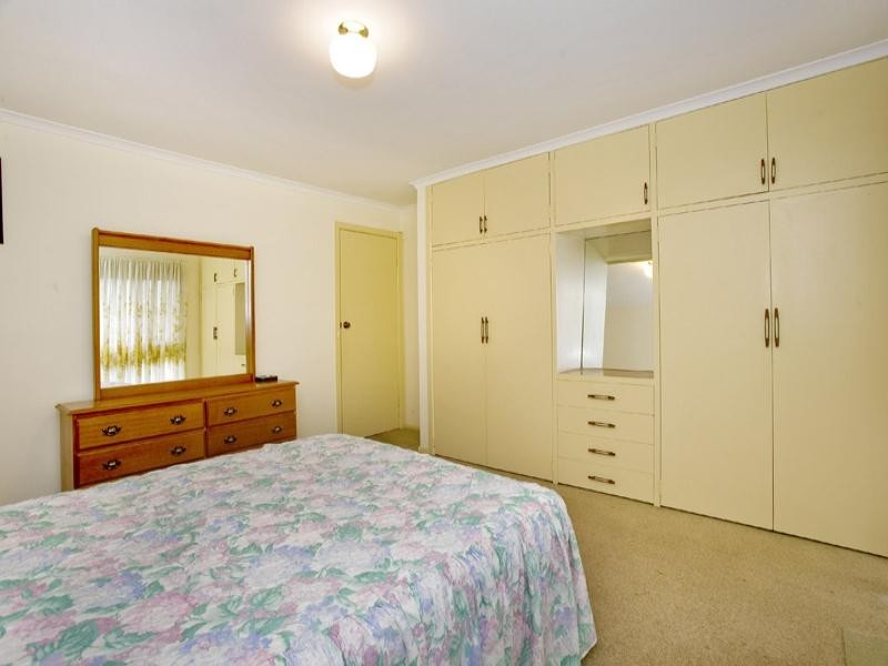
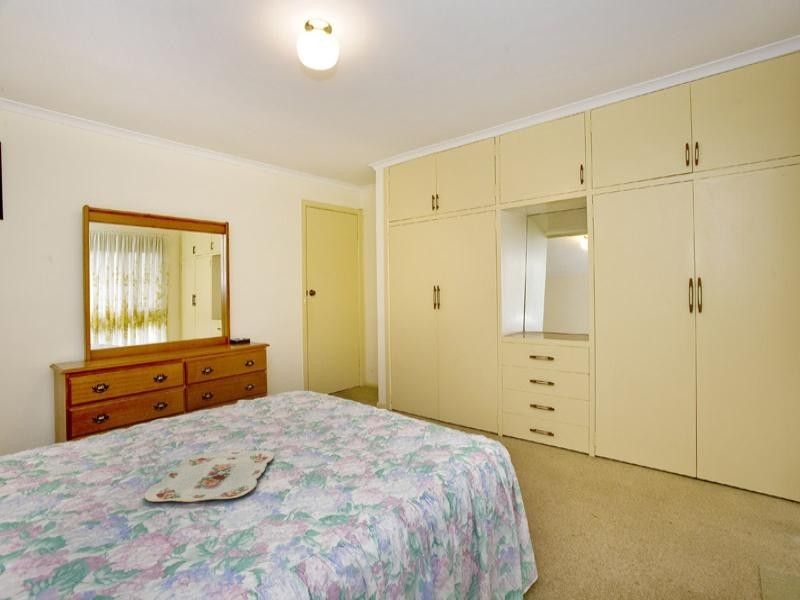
+ serving tray [143,449,275,503]
